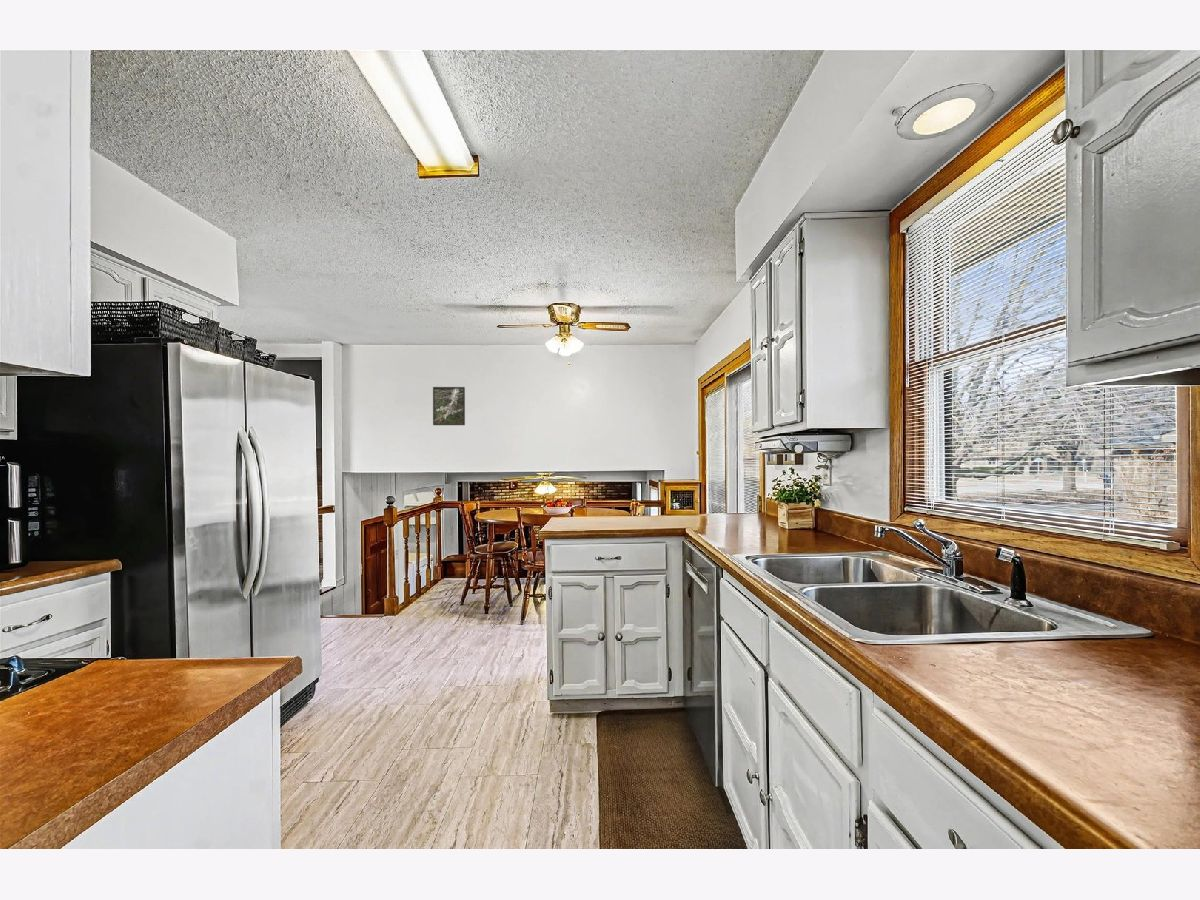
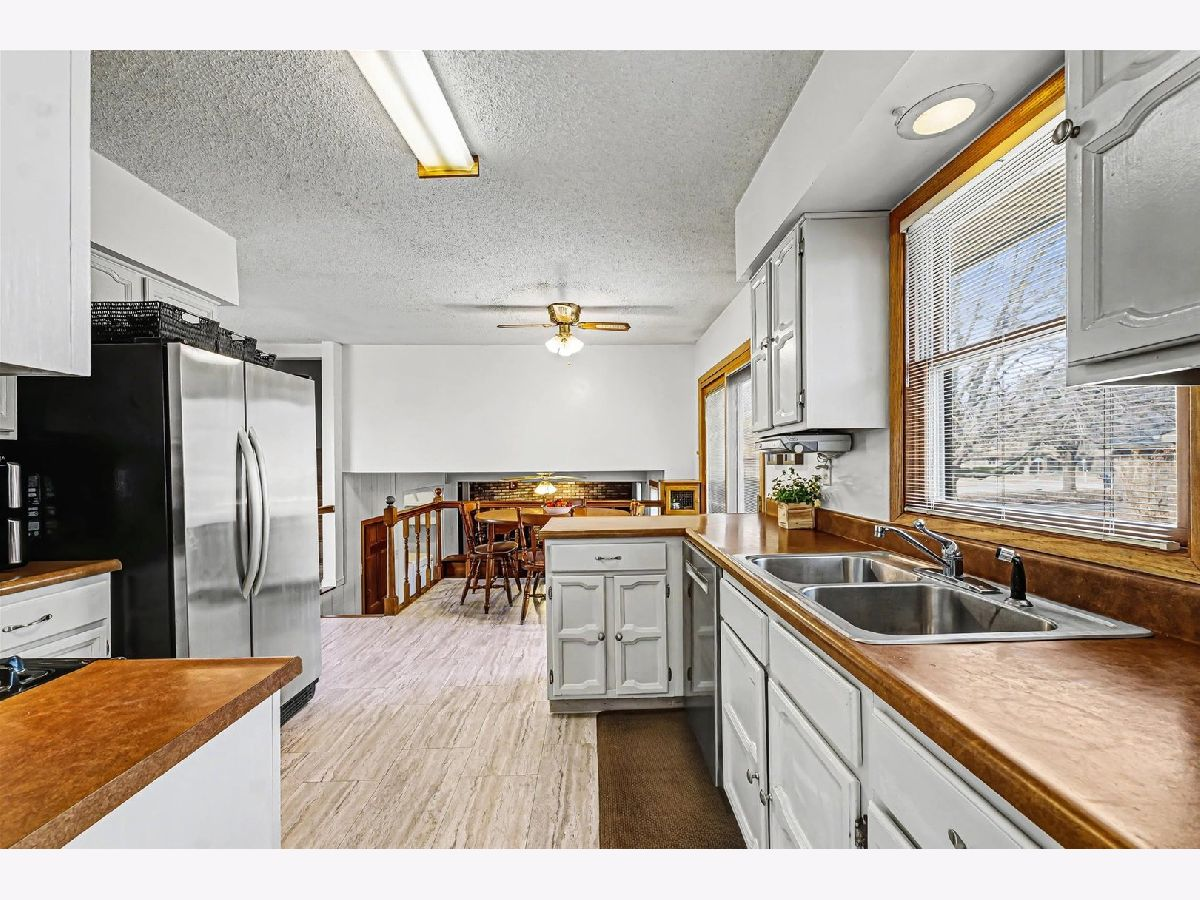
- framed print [432,386,466,426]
